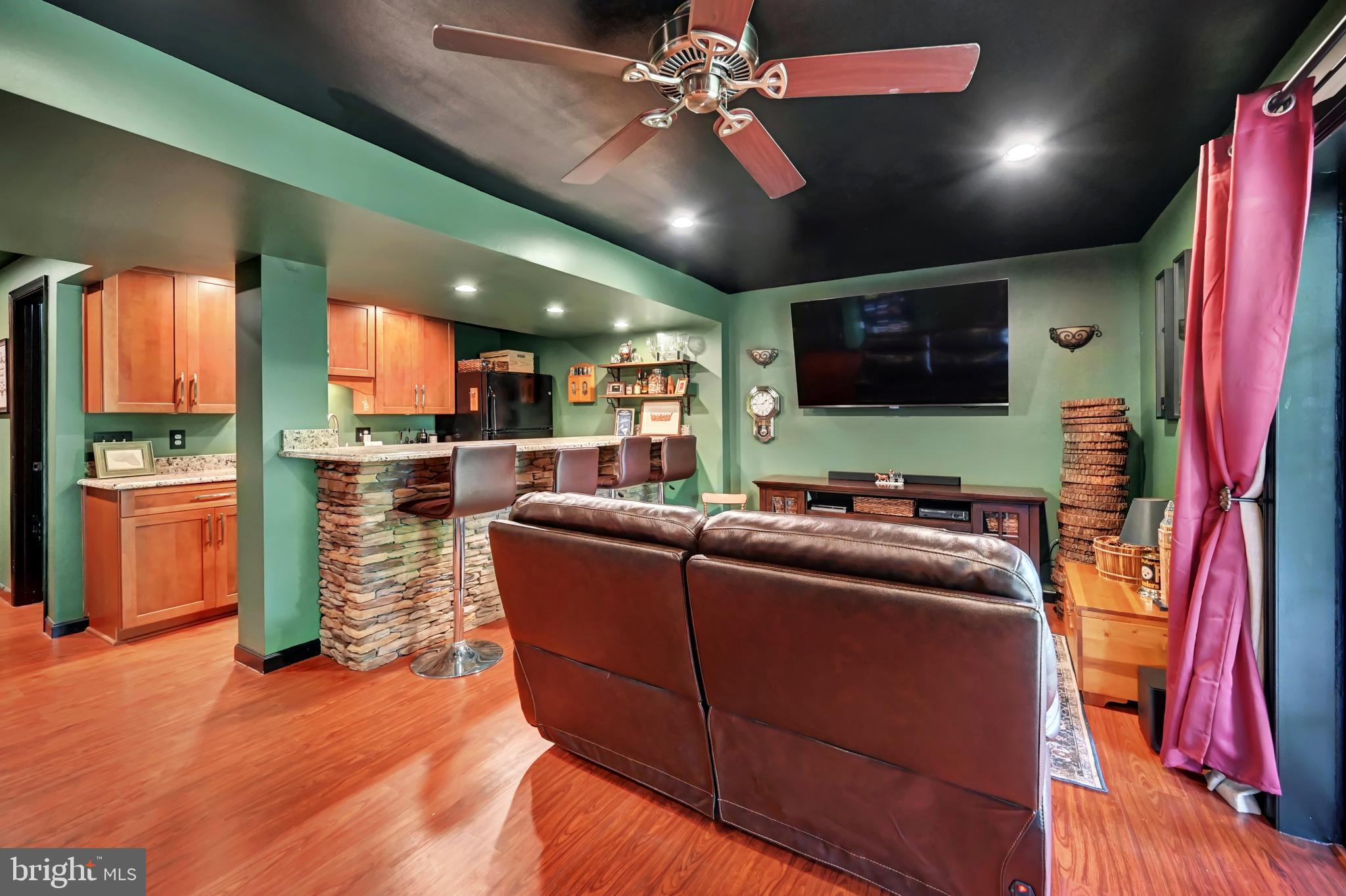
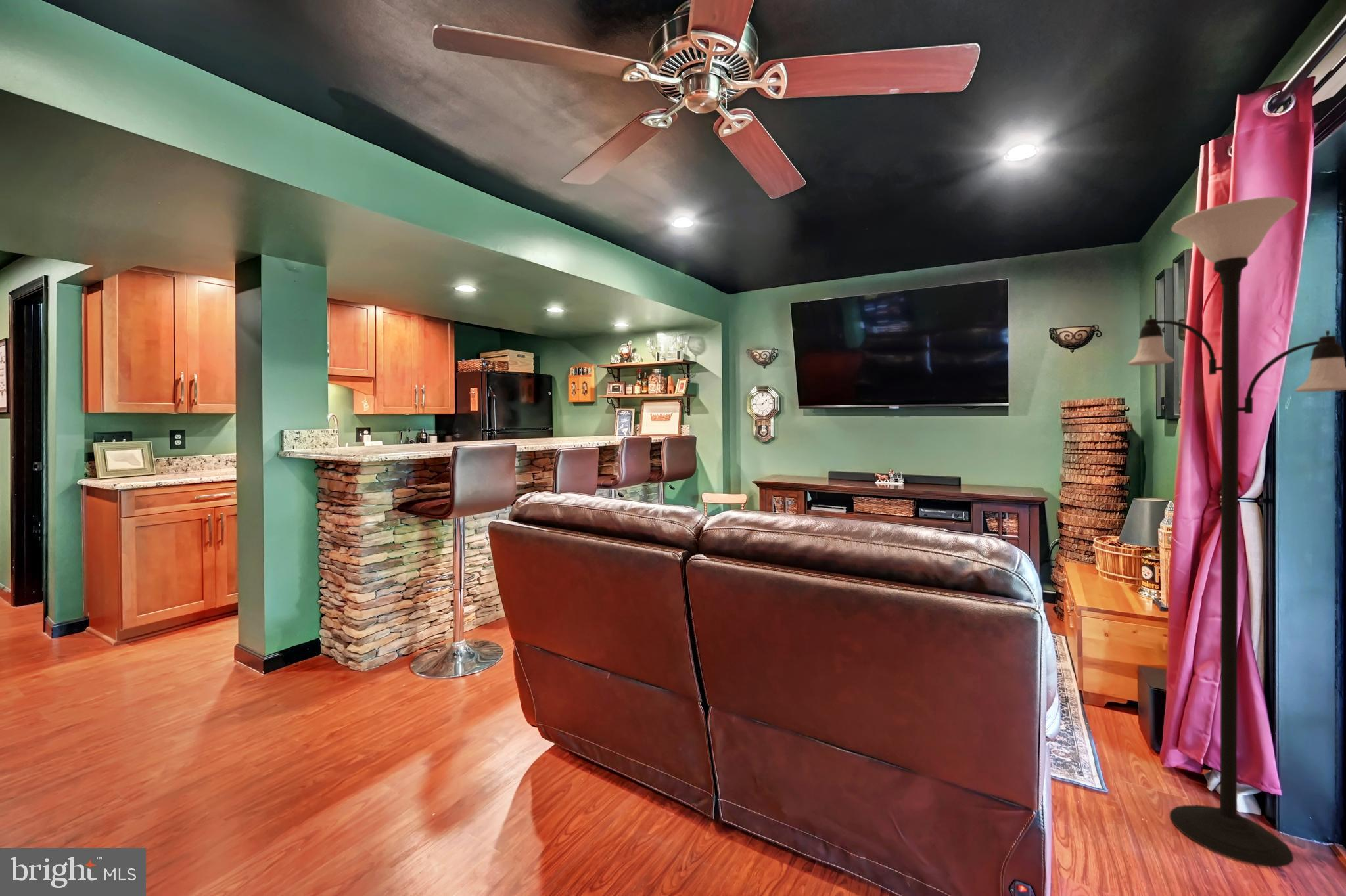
+ floor lamp [1127,196,1346,868]
